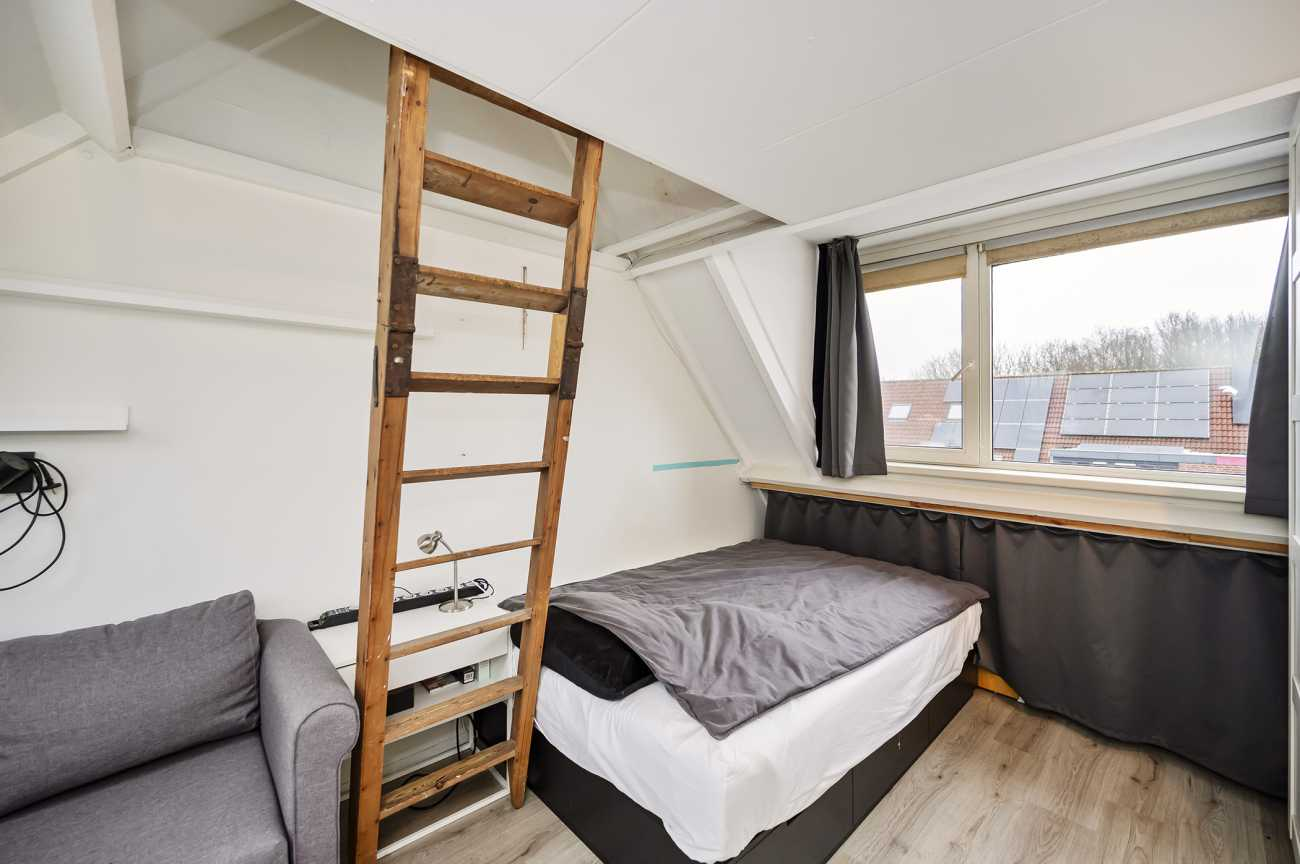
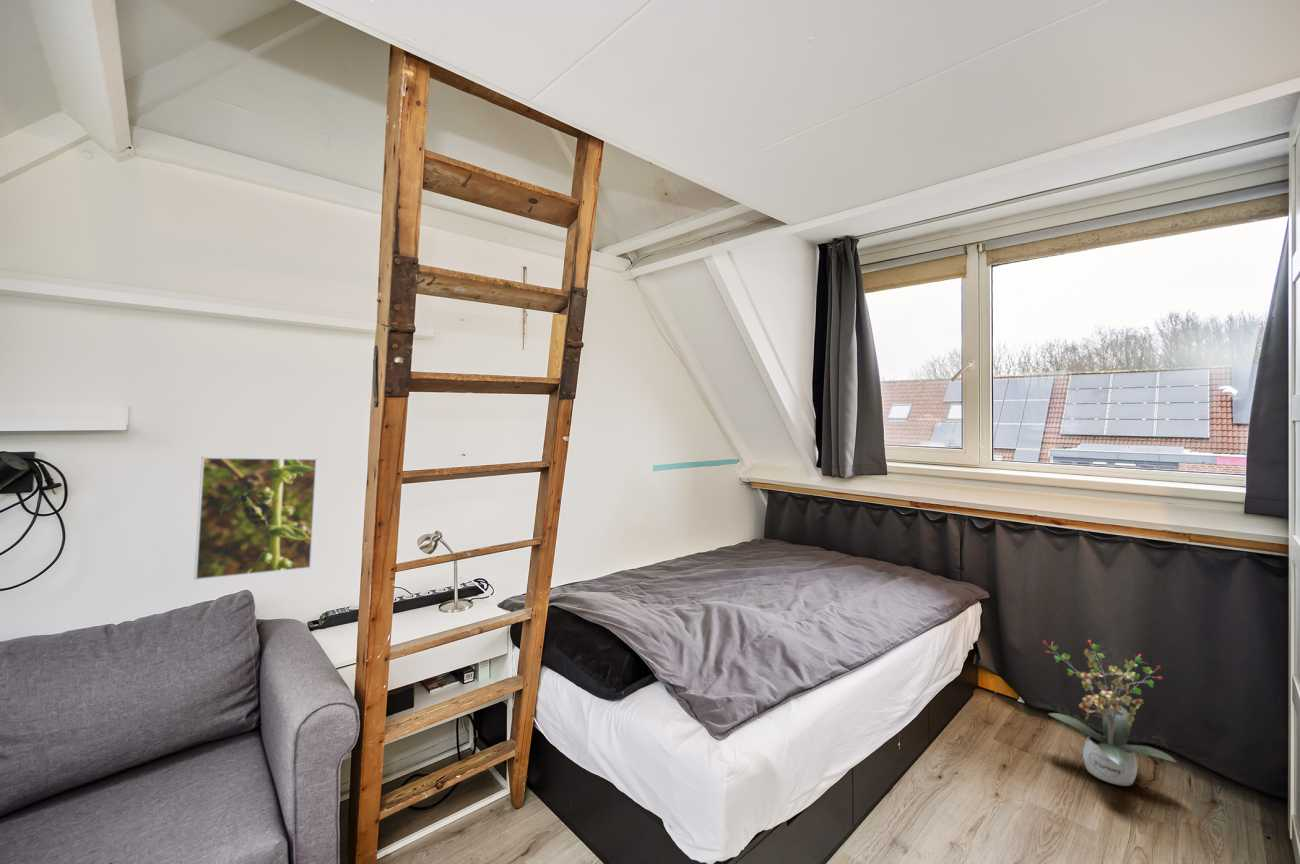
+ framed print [193,455,318,581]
+ potted plant [1042,639,1177,787]
